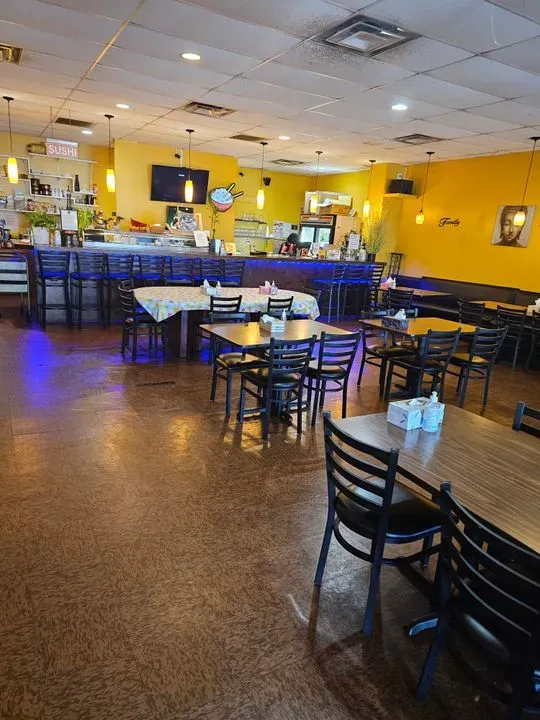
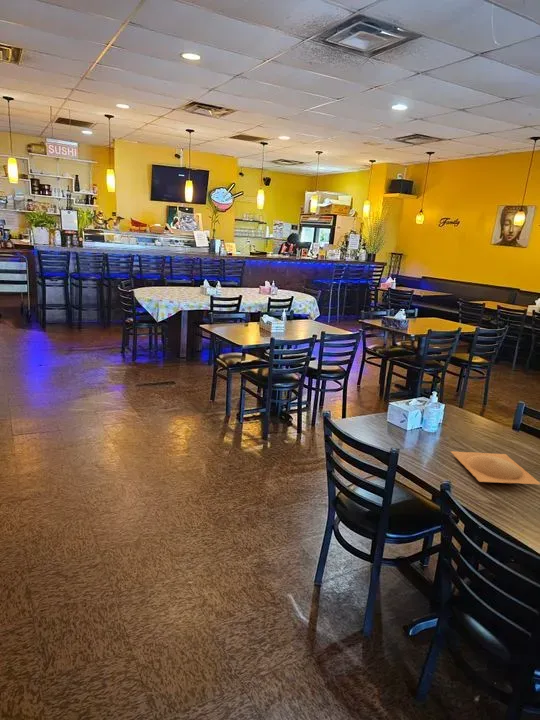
+ plate [449,450,540,485]
